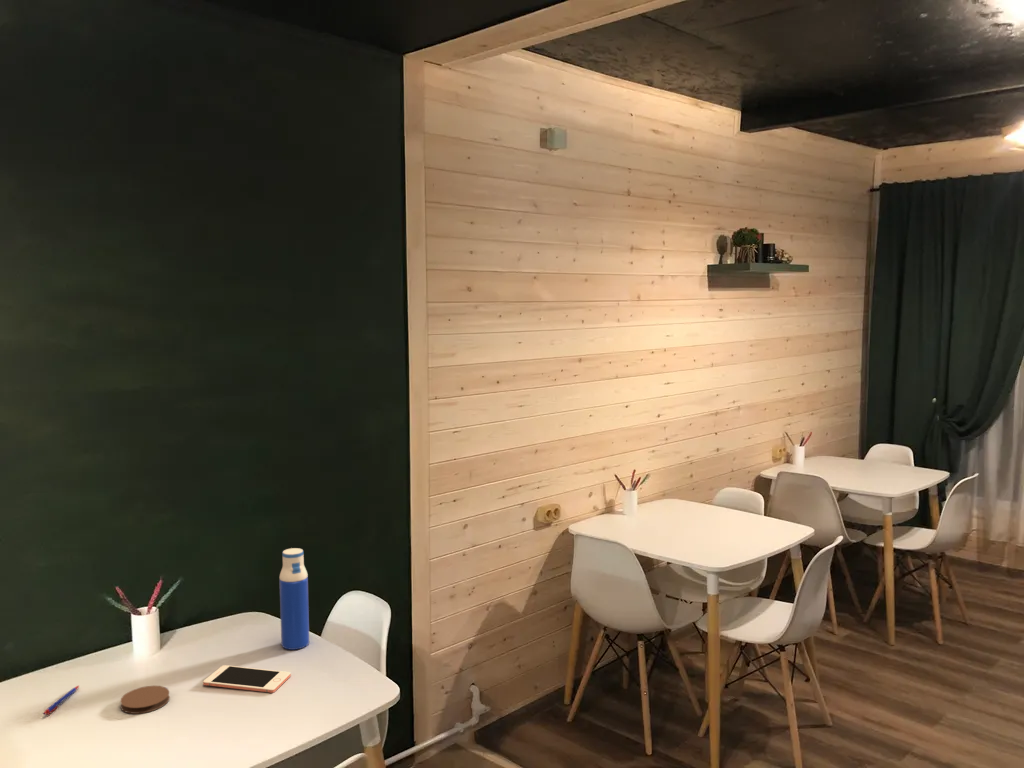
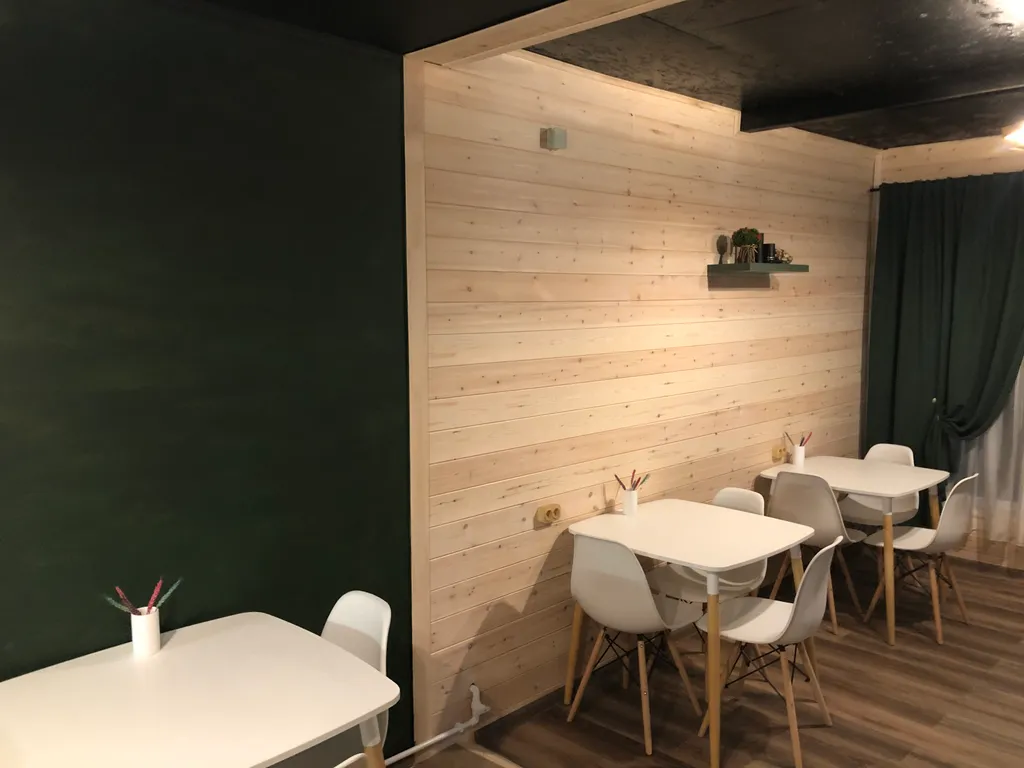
- pen [42,685,80,716]
- cell phone [202,664,292,694]
- coaster [119,685,171,715]
- water bottle [279,547,310,651]
